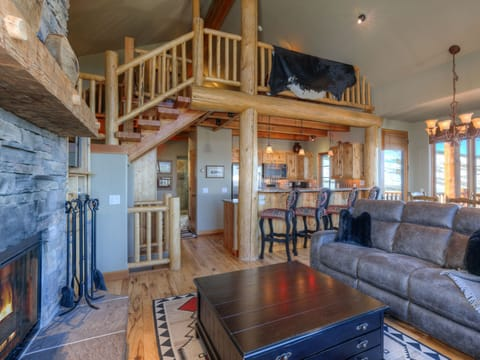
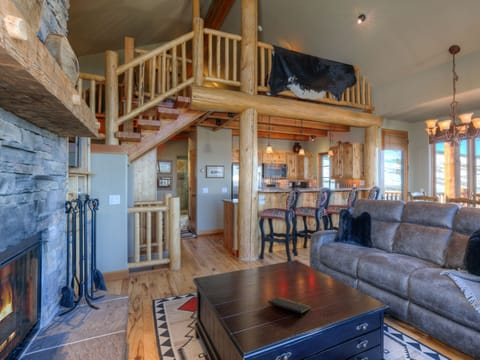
+ notepad [267,296,312,320]
